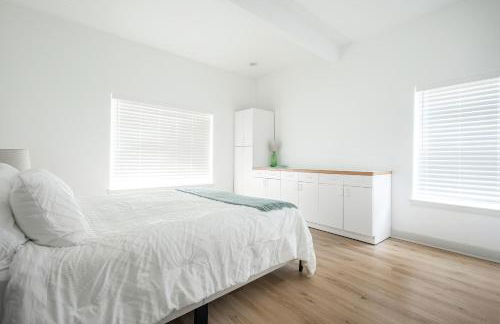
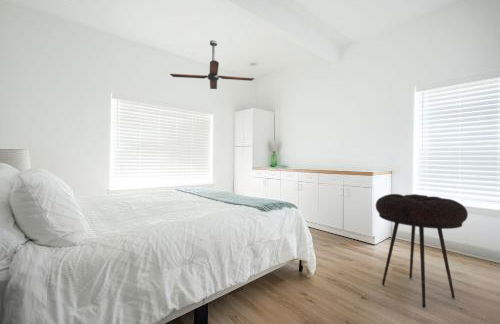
+ stool [375,193,469,309]
+ ceiling fan [169,39,255,90]
